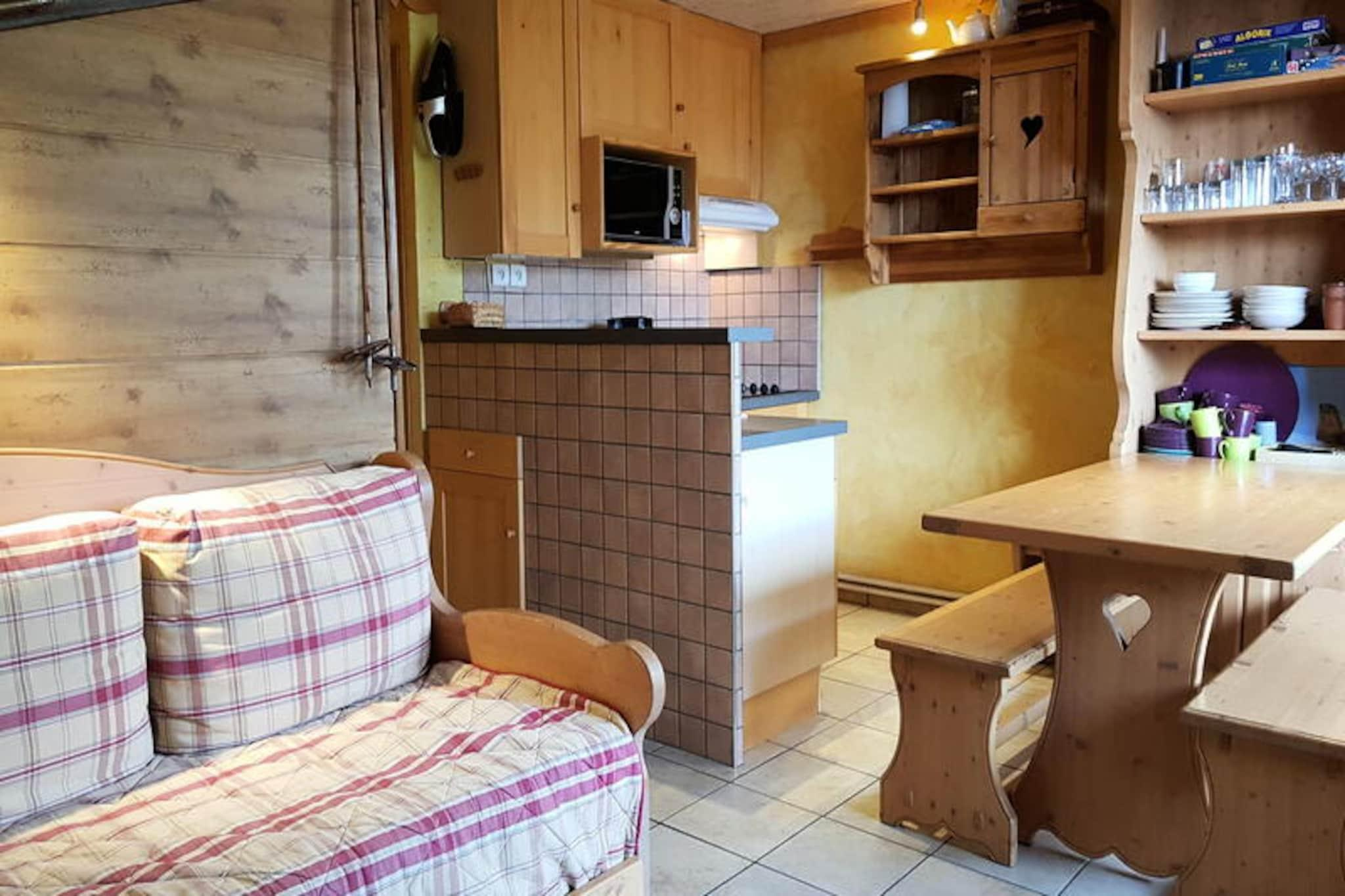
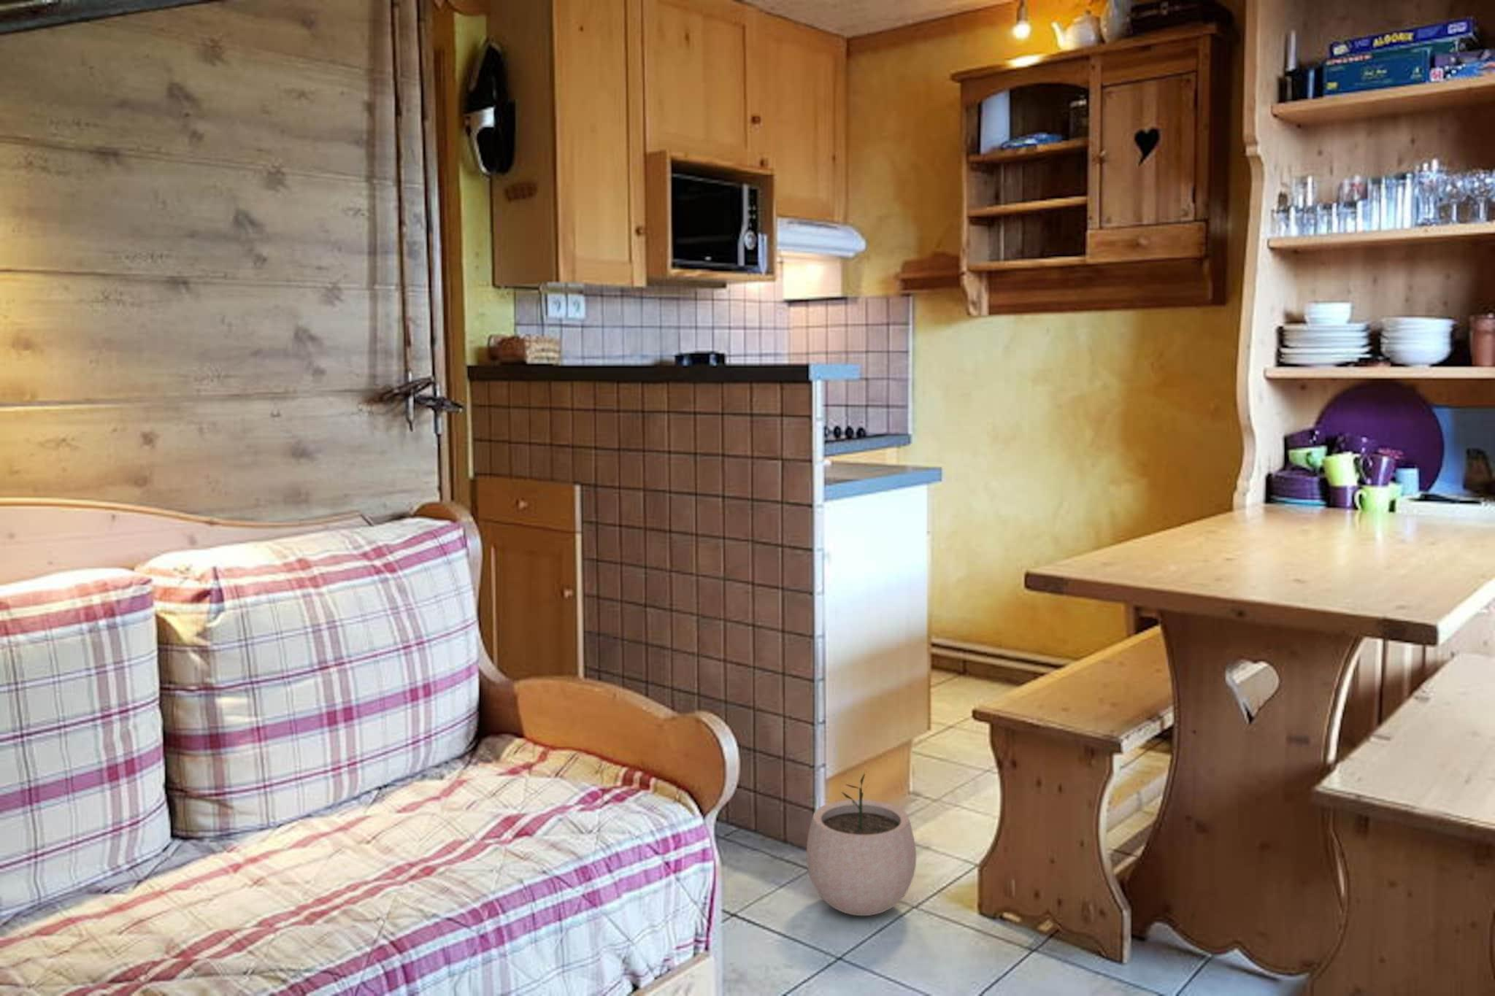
+ plant pot [806,773,917,916]
